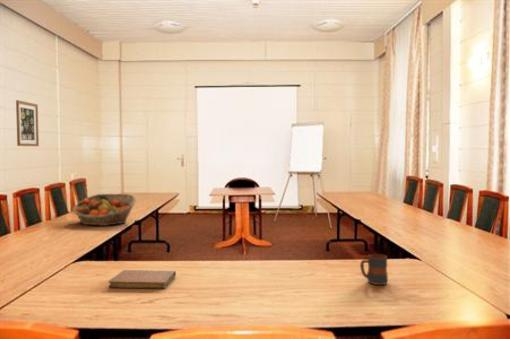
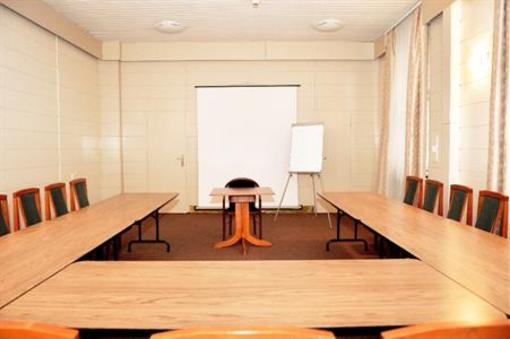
- wall art [15,99,40,147]
- notebook [108,269,177,290]
- fruit basket [72,193,138,227]
- mug [359,253,389,286]
